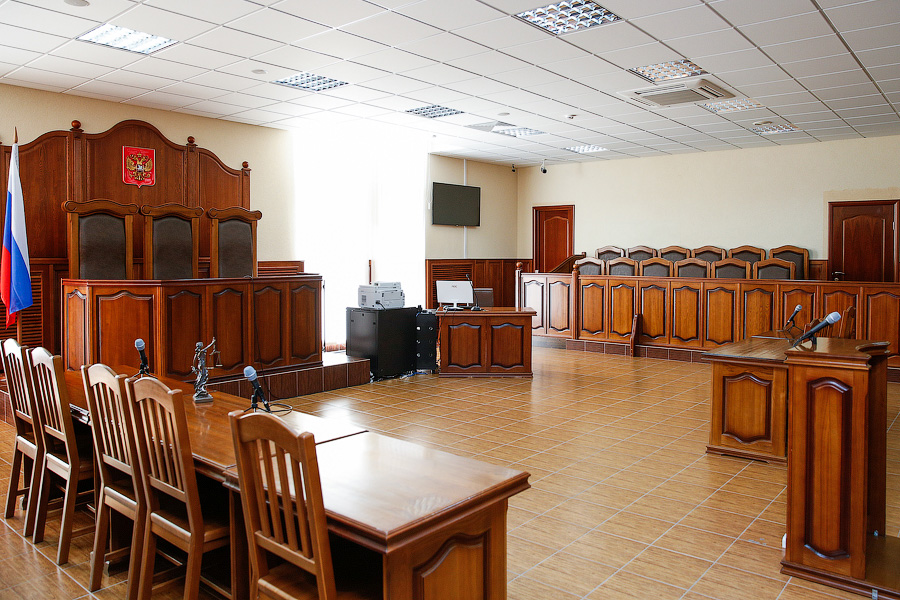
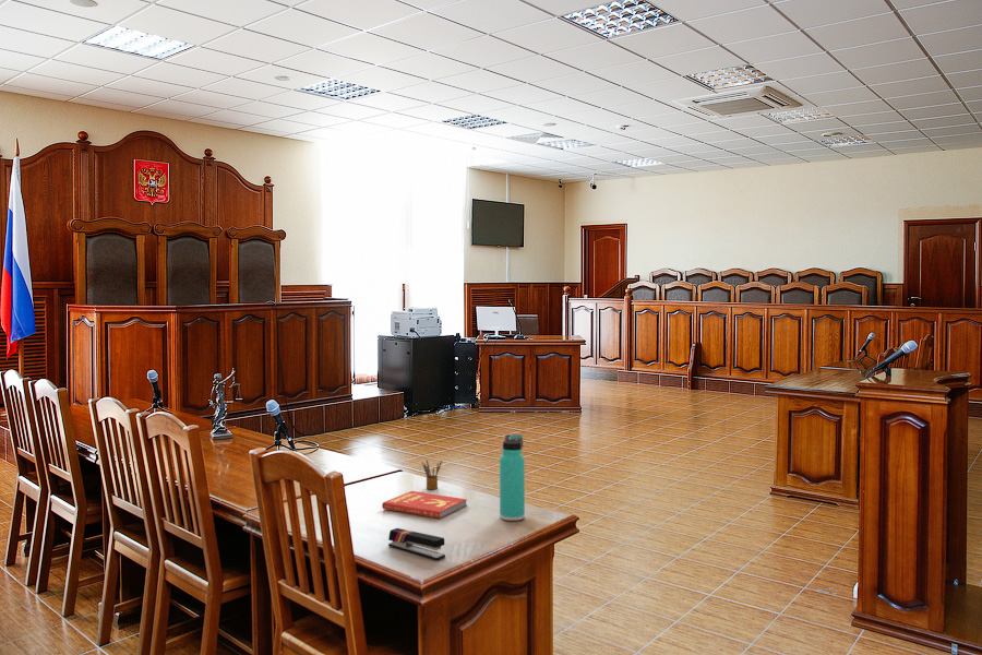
+ book [381,490,468,520]
+ pencil box [421,460,443,490]
+ thermos bottle [499,433,526,522]
+ stapler [387,527,446,561]
